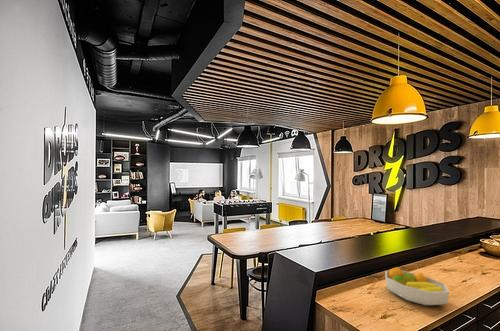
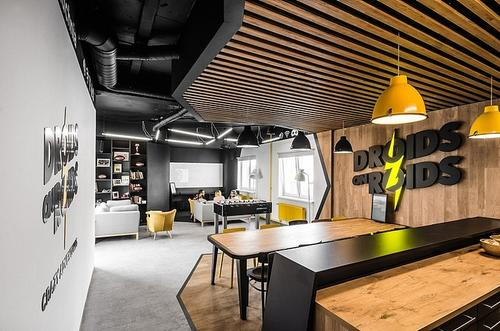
- fruit bowl [384,266,450,306]
